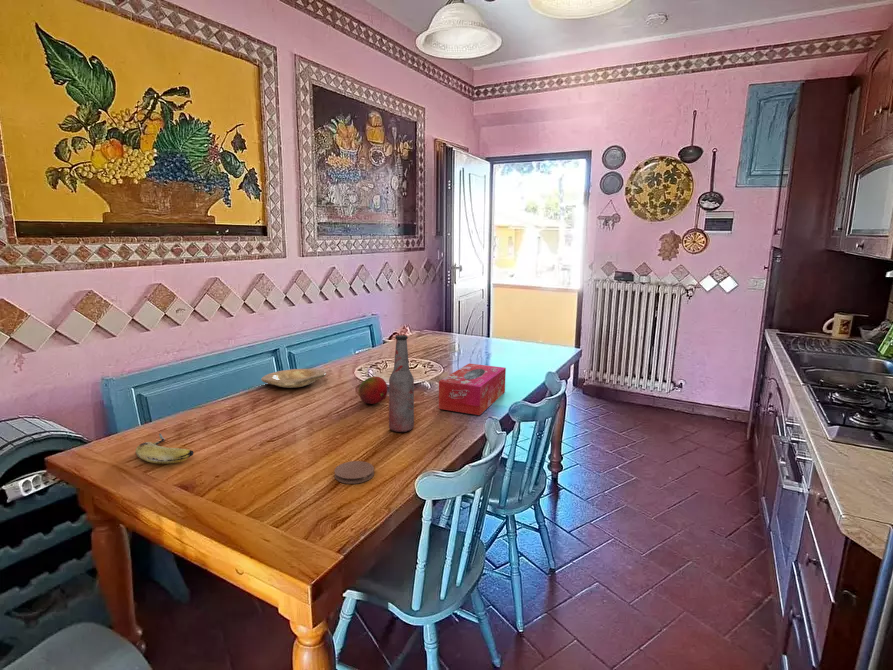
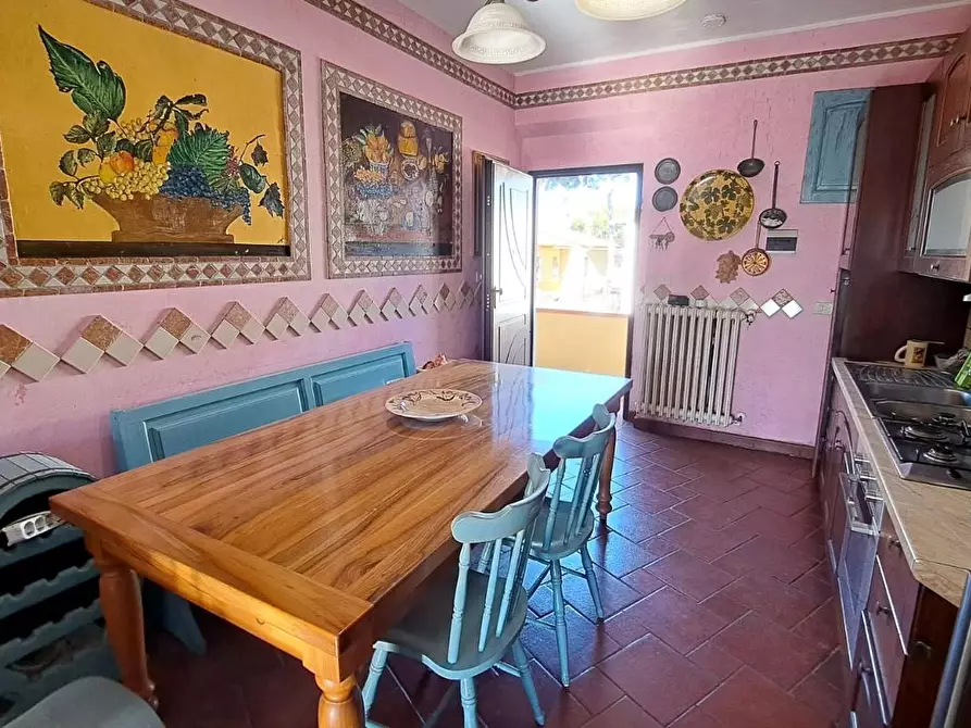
- plate [260,368,327,389]
- bottle [388,334,415,433]
- fruit [358,375,389,405]
- coaster [334,460,375,485]
- fruit [135,432,194,465]
- tissue box [438,363,507,416]
